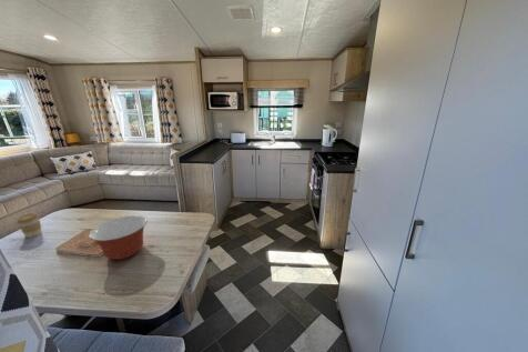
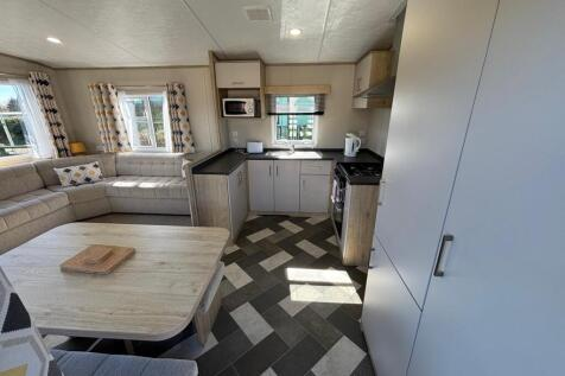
- mixing bowl [88,214,148,261]
- coffee cup [16,212,43,239]
